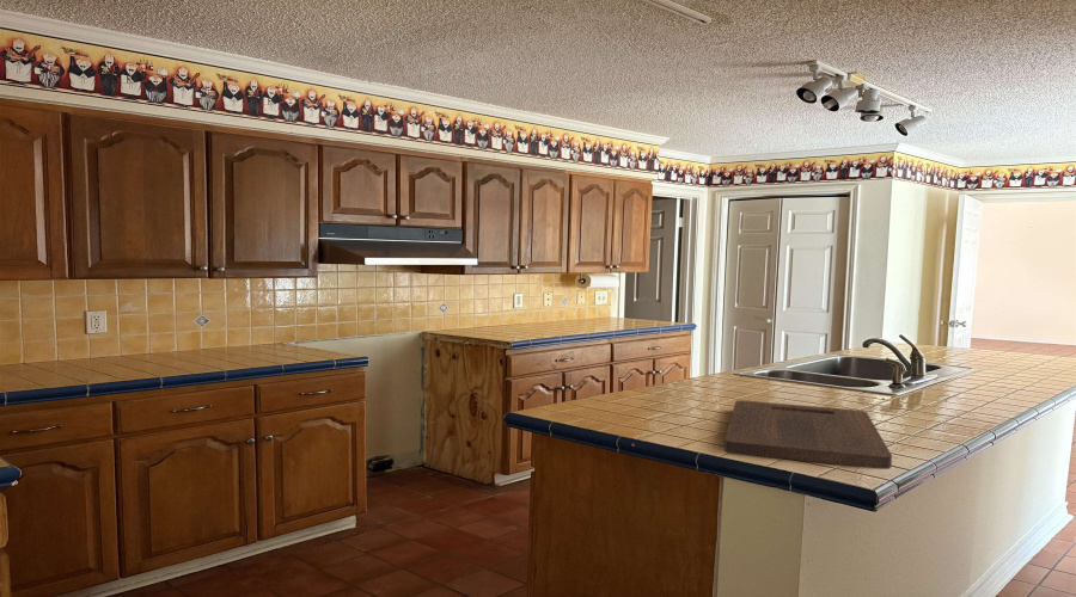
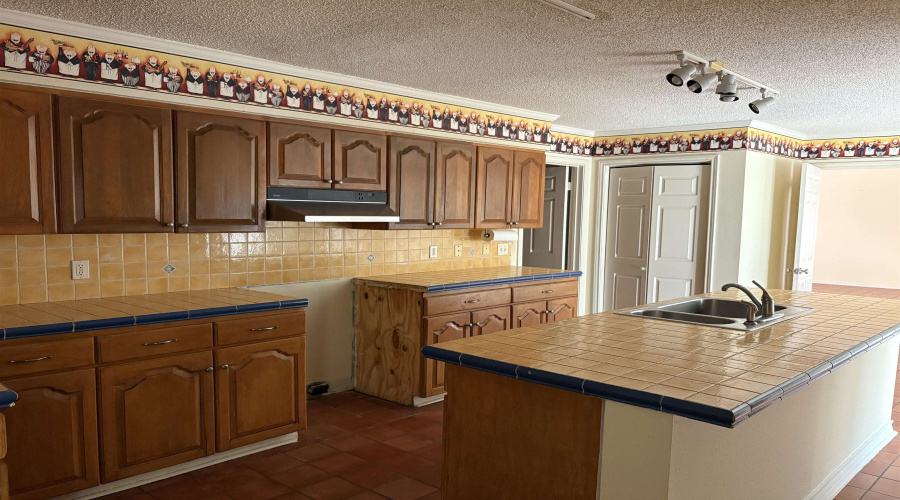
- cutting board [723,400,893,470]
